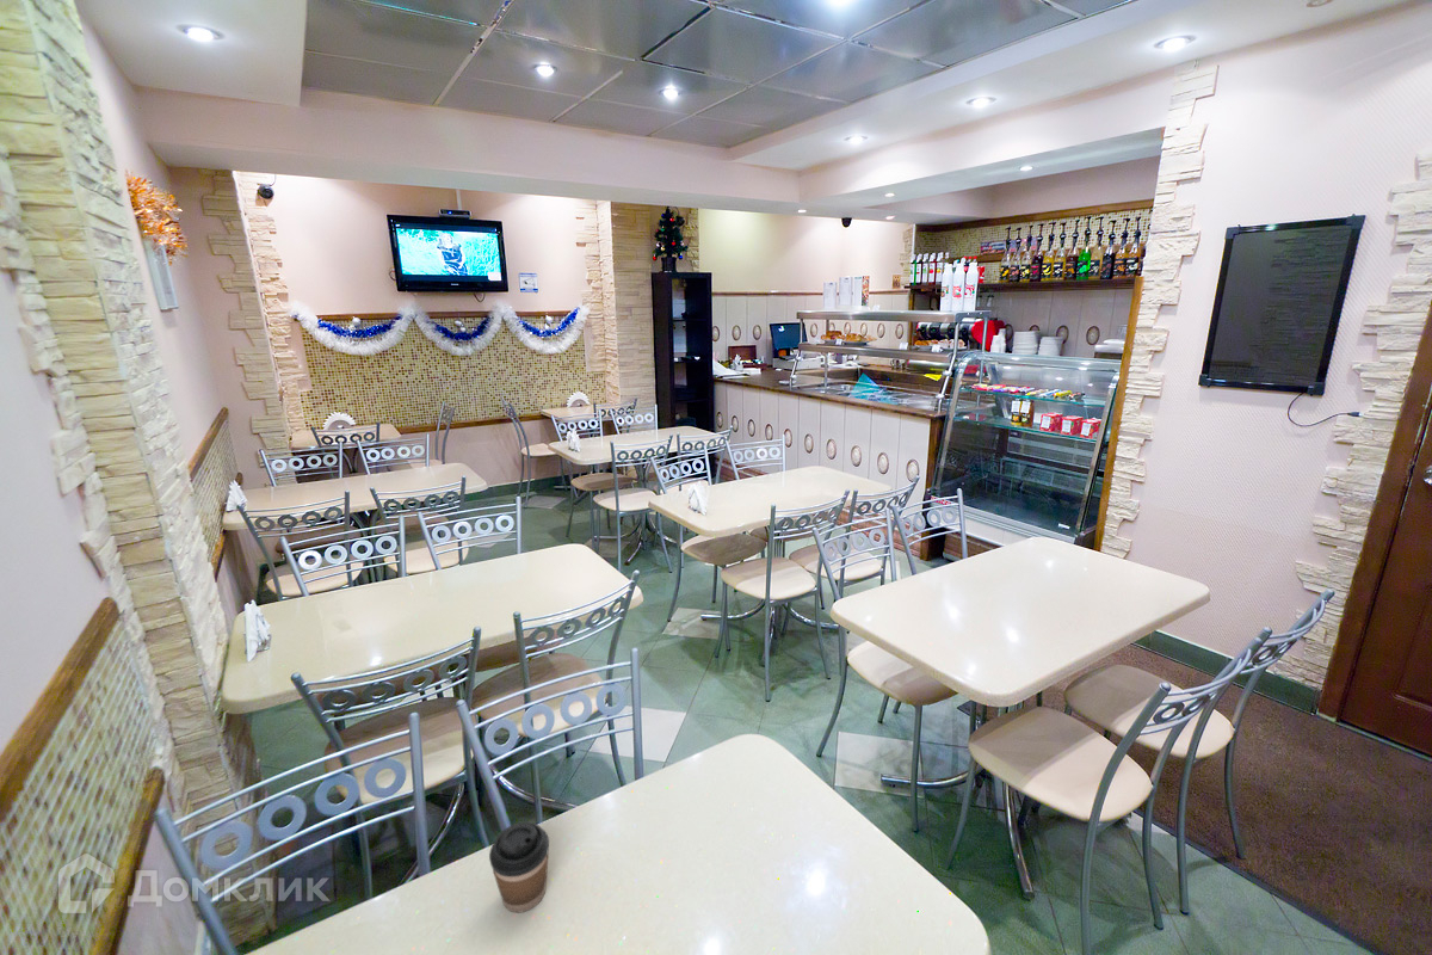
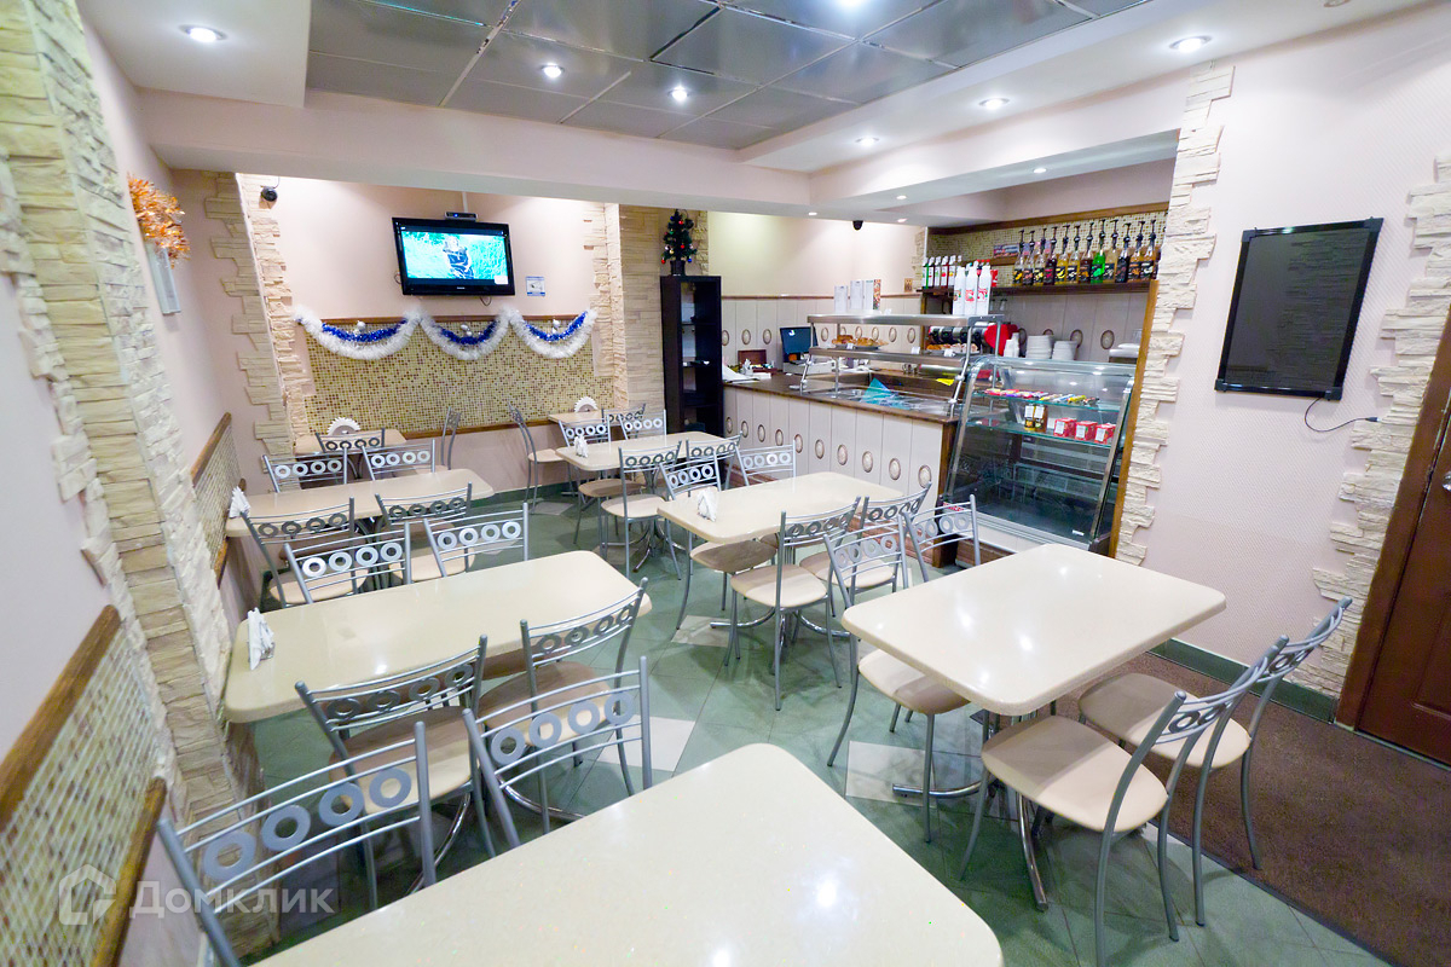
- coffee cup [488,821,550,913]
